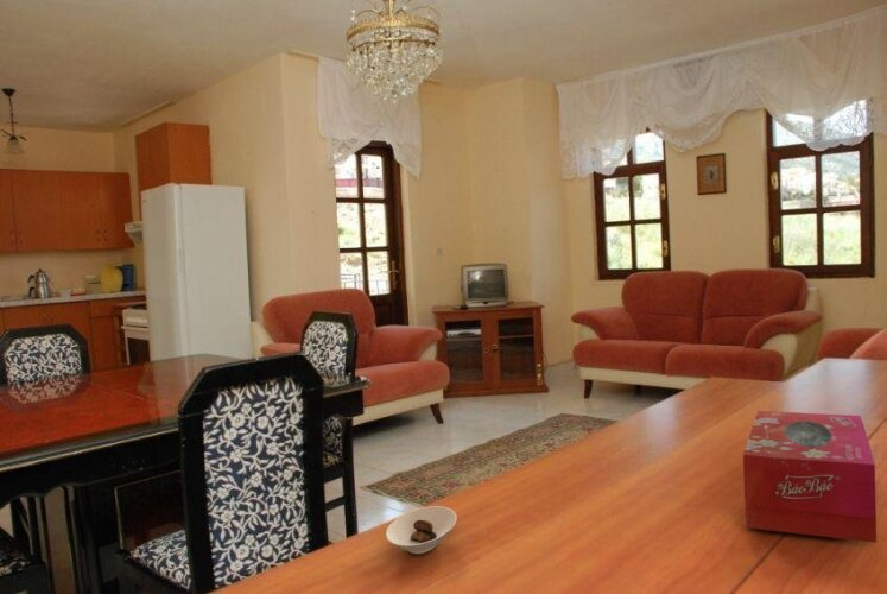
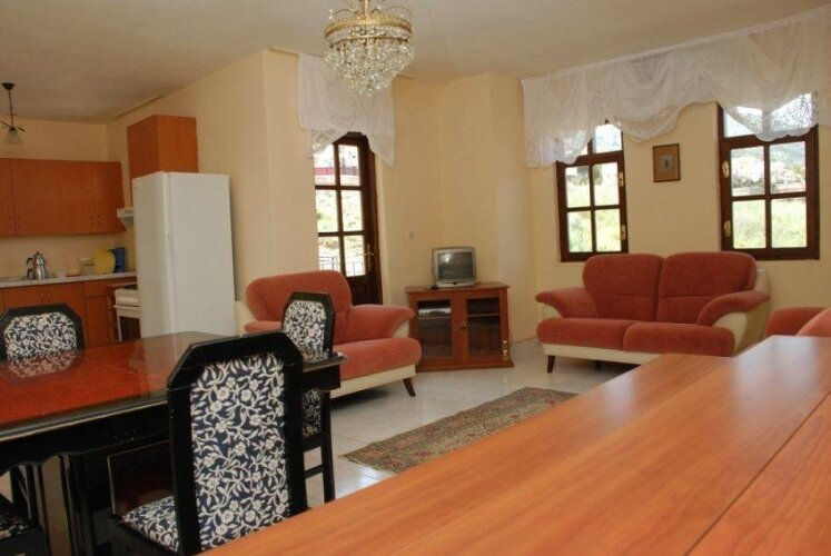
- tissue box [742,410,878,544]
- saucer [385,505,458,555]
